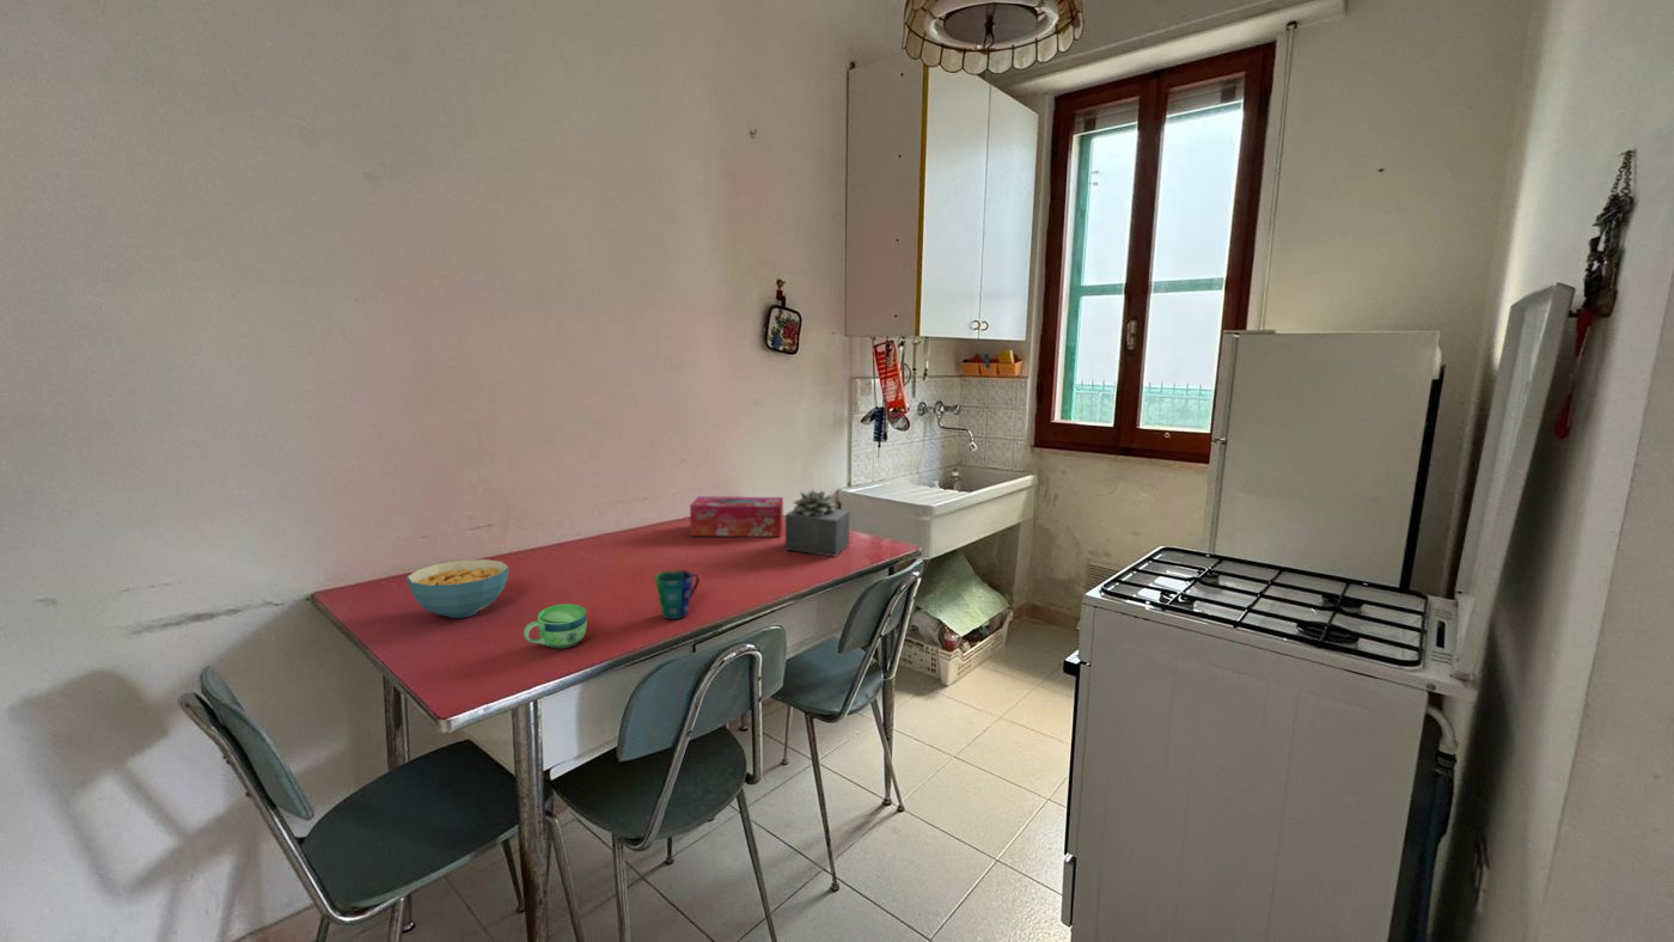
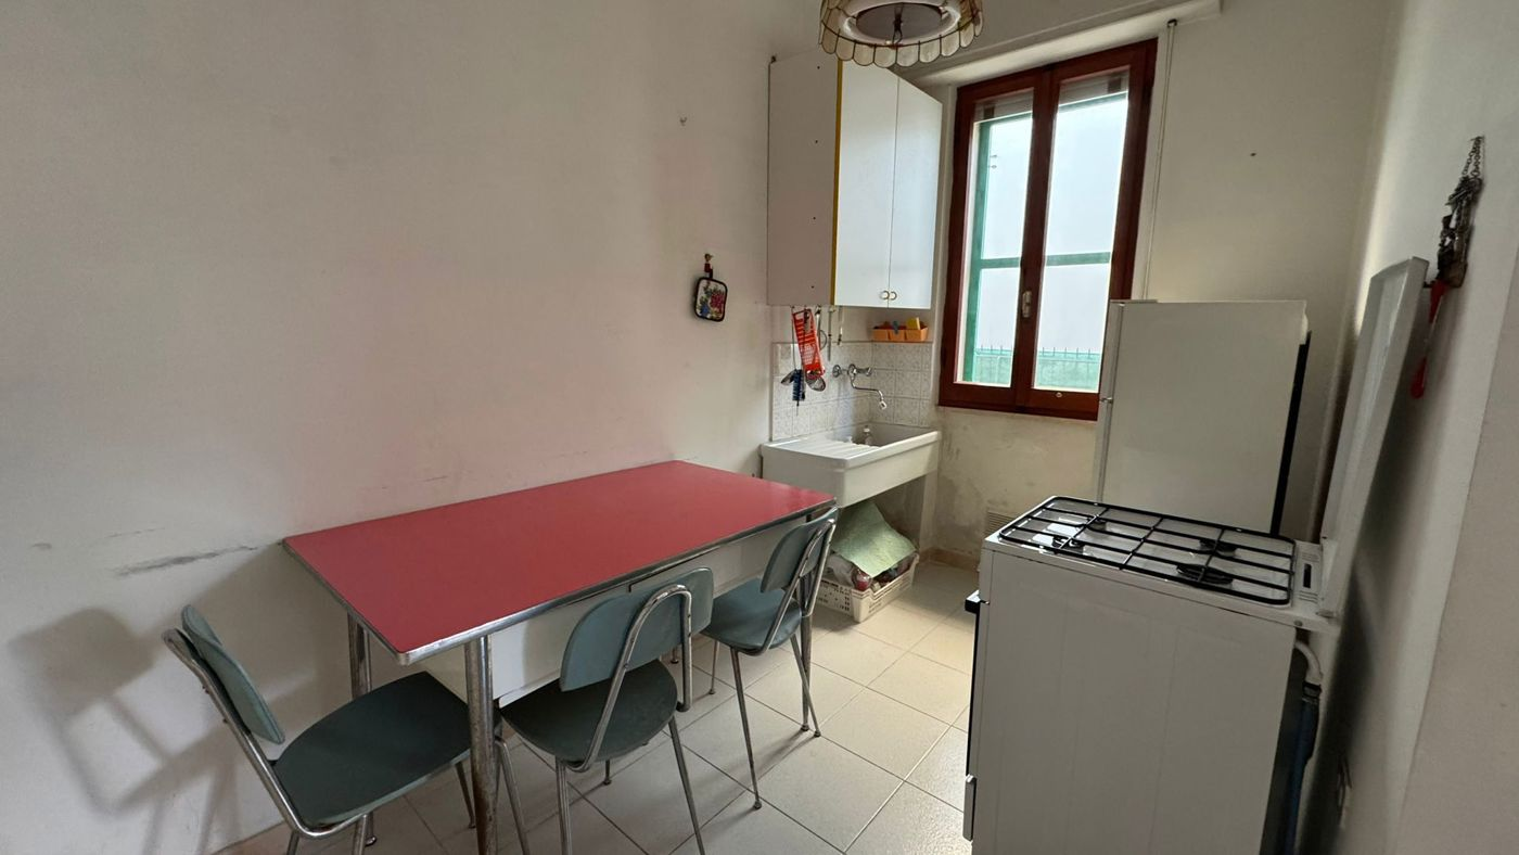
- cup [654,569,701,620]
- succulent plant [784,489,851,557]
- tissue box [689,495,784,538]
- cereal bowl [405,558,509,619]
- cup [523,602,588,650]
